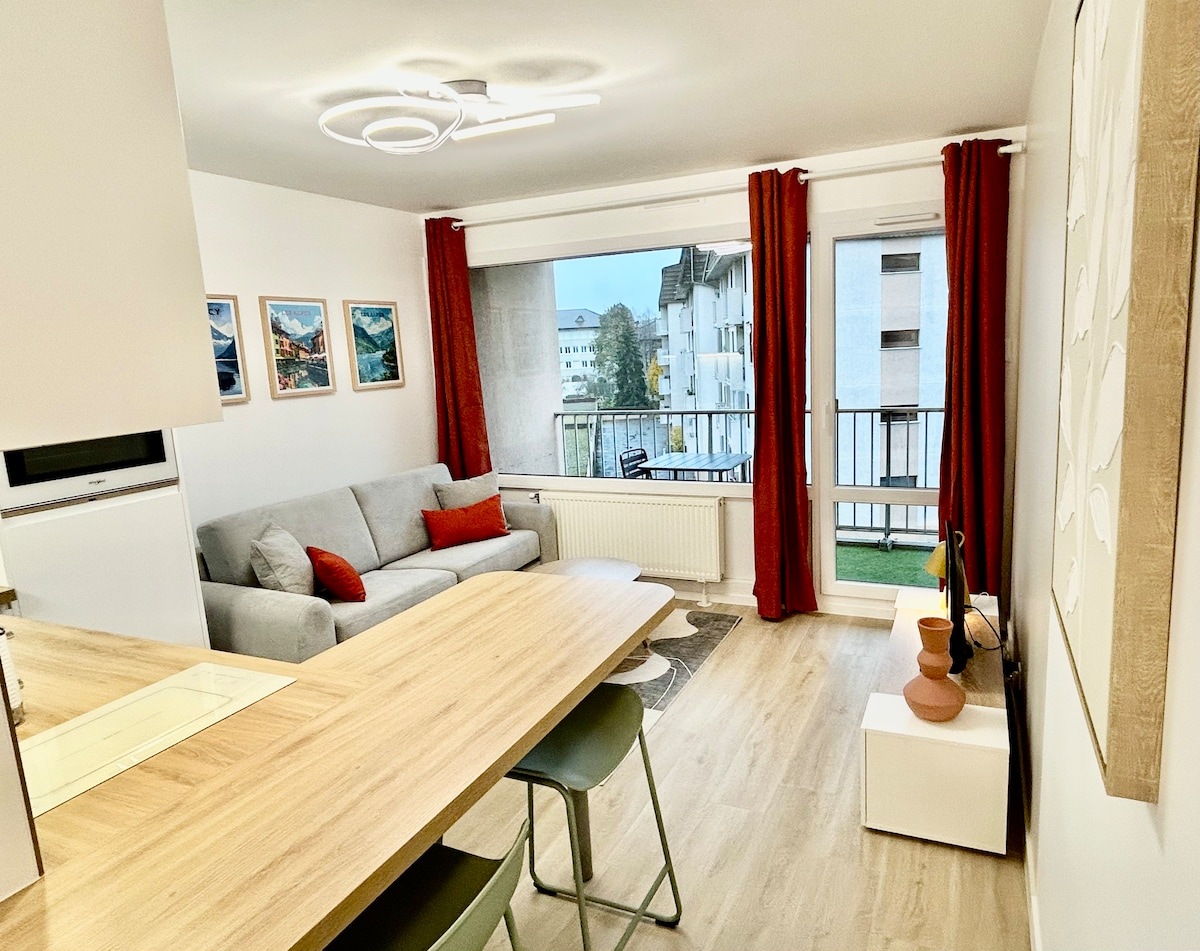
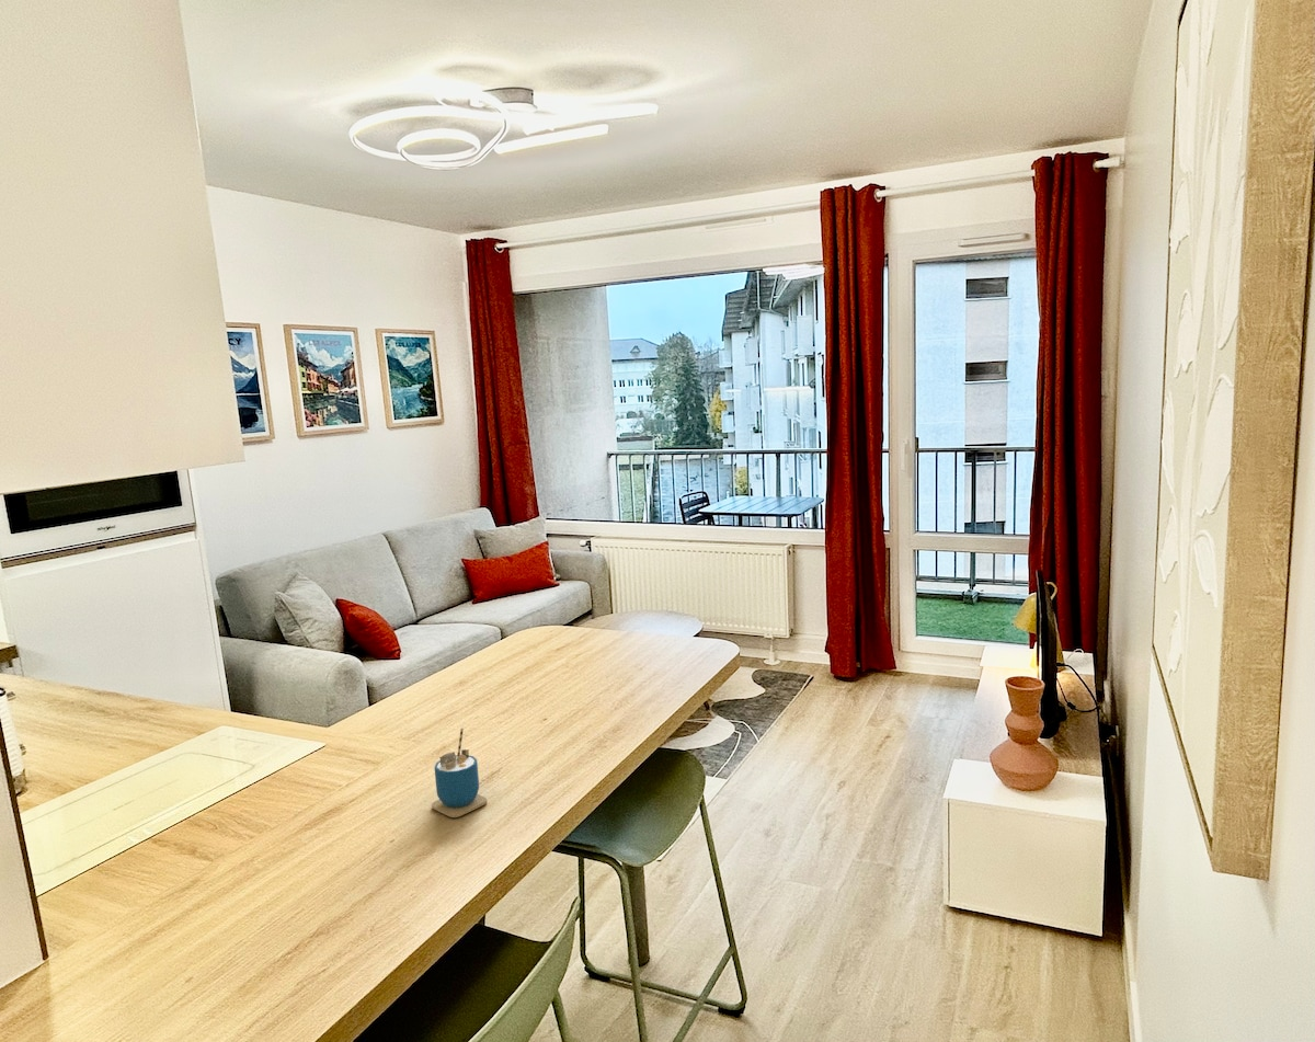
+ cup [431,728,488,818]
